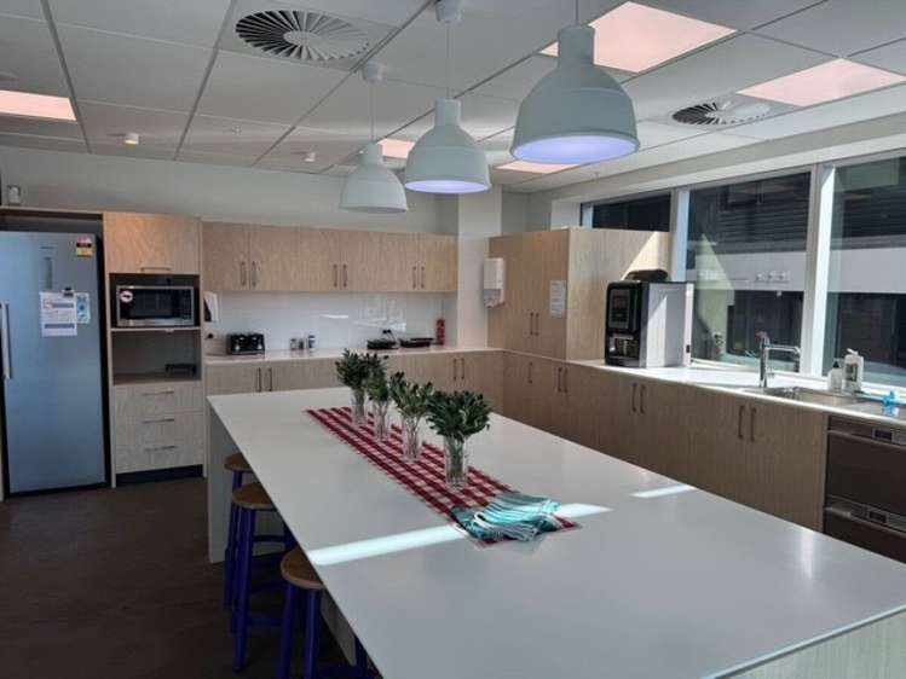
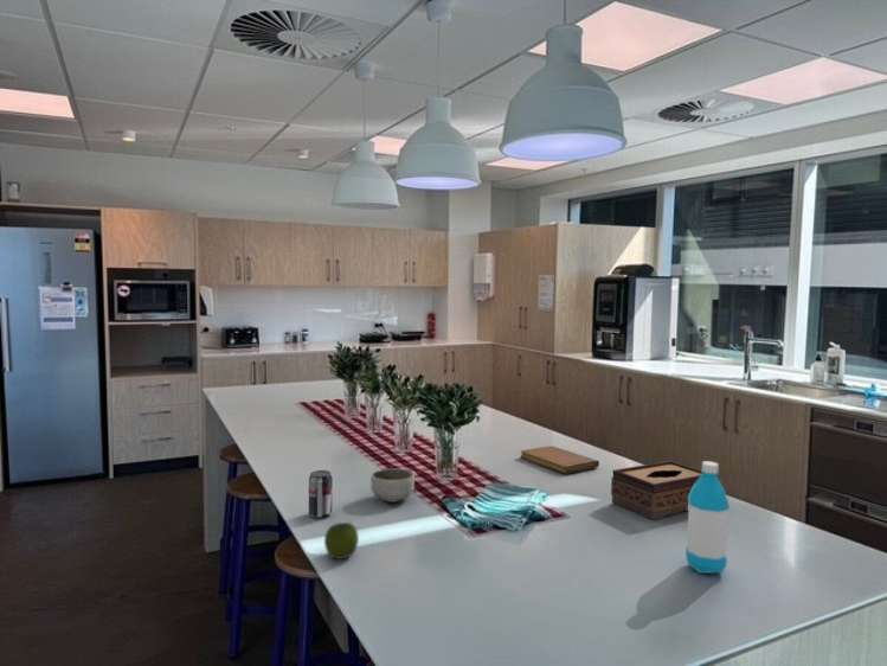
+ apple [323,521,360,561]
+ bowl [369,467,416,504]
+ tissue box [610,460,702,521]
+ notebook [520,444,600,475]
+ water bottle [684,460,731,575]
+ beverage can [308,469,334,519]
